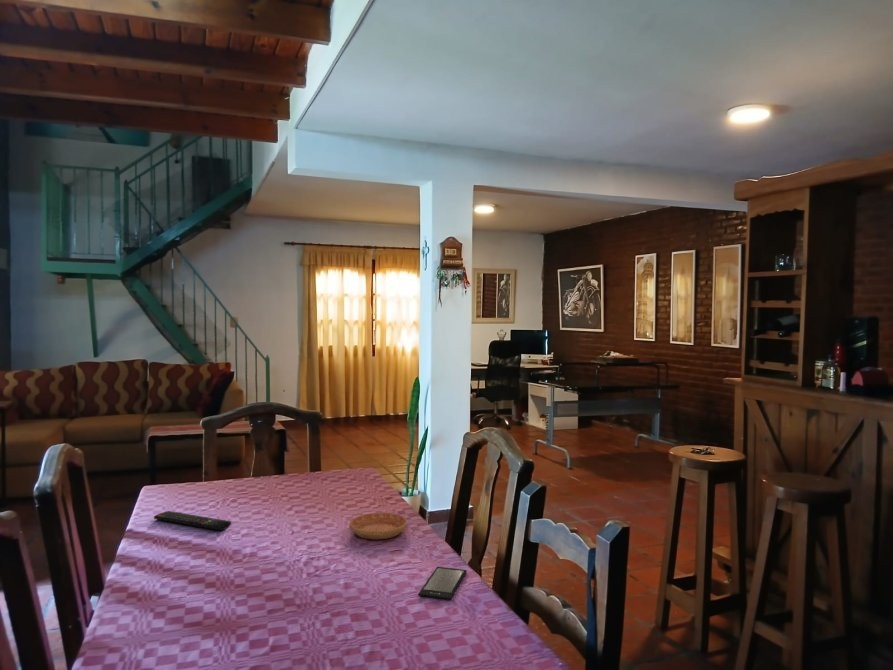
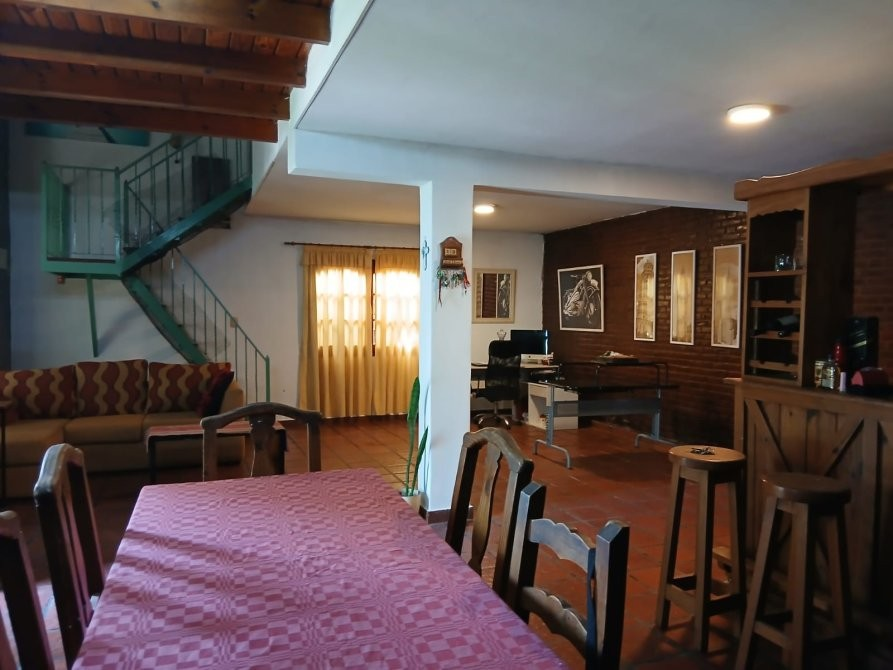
- smartphone [417,566,468,601]
- remote control [153,510,232,531]
- saucer [348,512,408,540]
